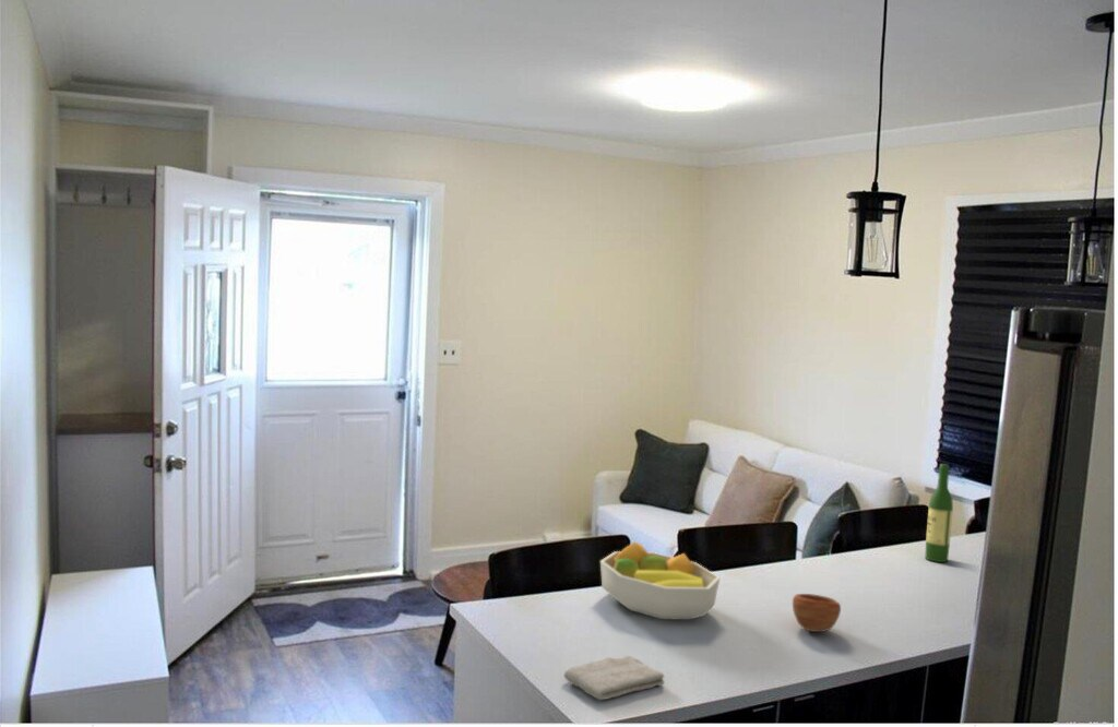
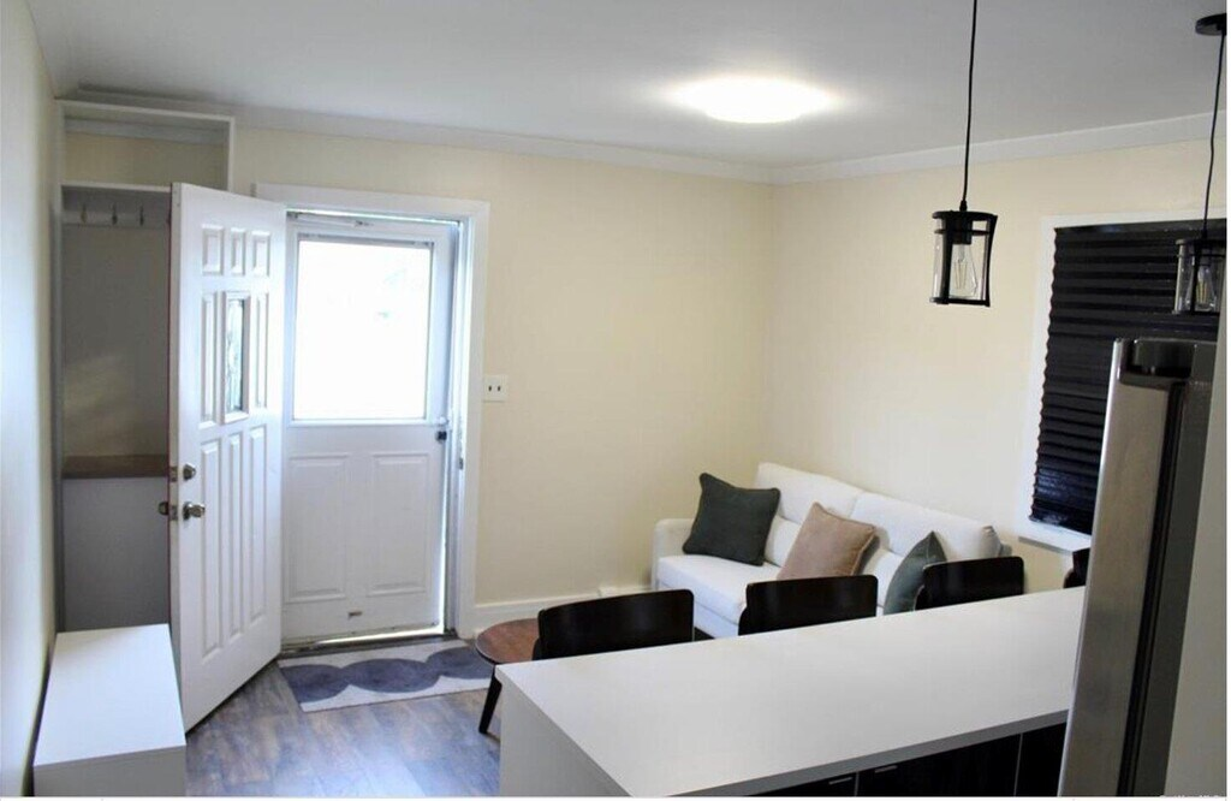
- wine bottle [924,463,954,563]
- fruit bowl [599,540,722,621]
- cup [792,593,842,633]
- washcloth [563,655,665,701]
